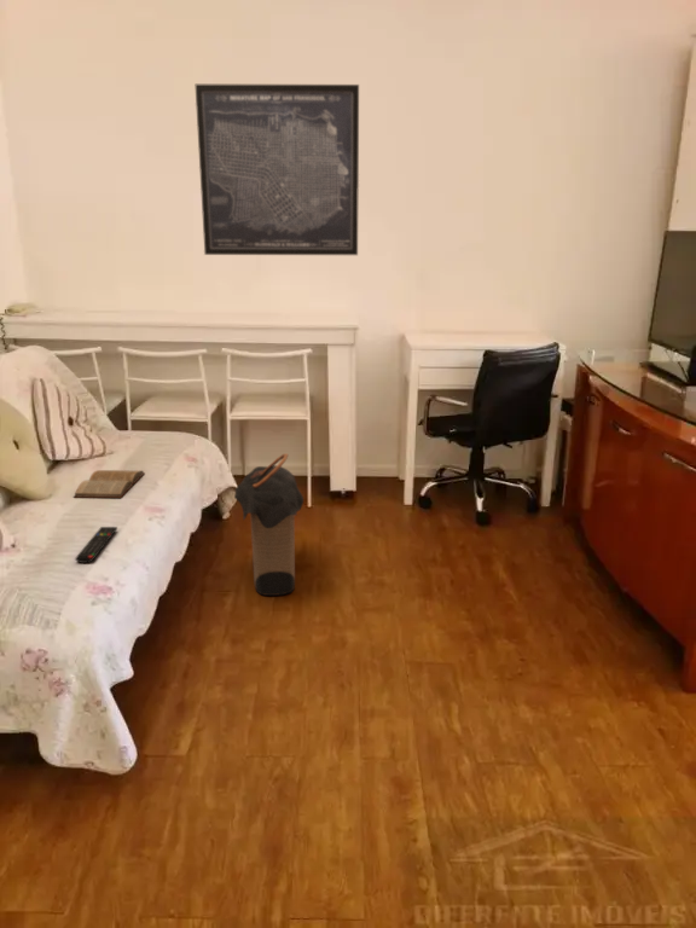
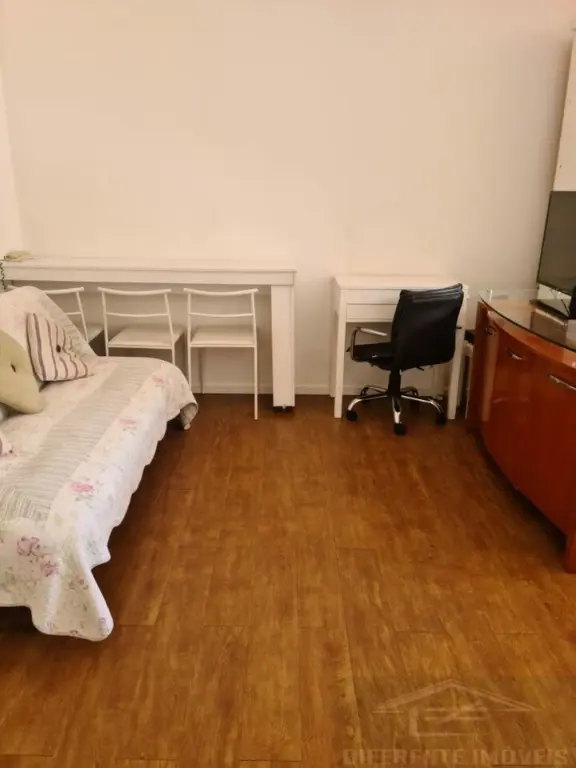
- laundry hamper [233,452,304,597]
- wall art [195,83,360,256]
- remote control [74,526,118,564]
- book [72,469,146,499]
